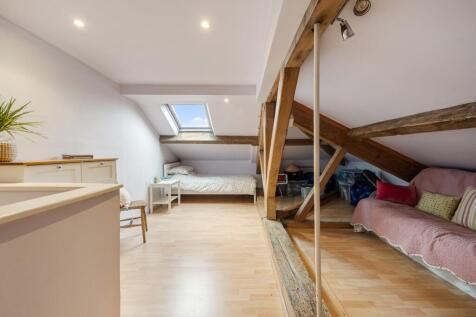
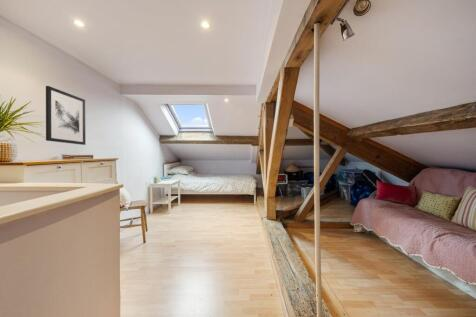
+ wall art [45,85,87,146]
